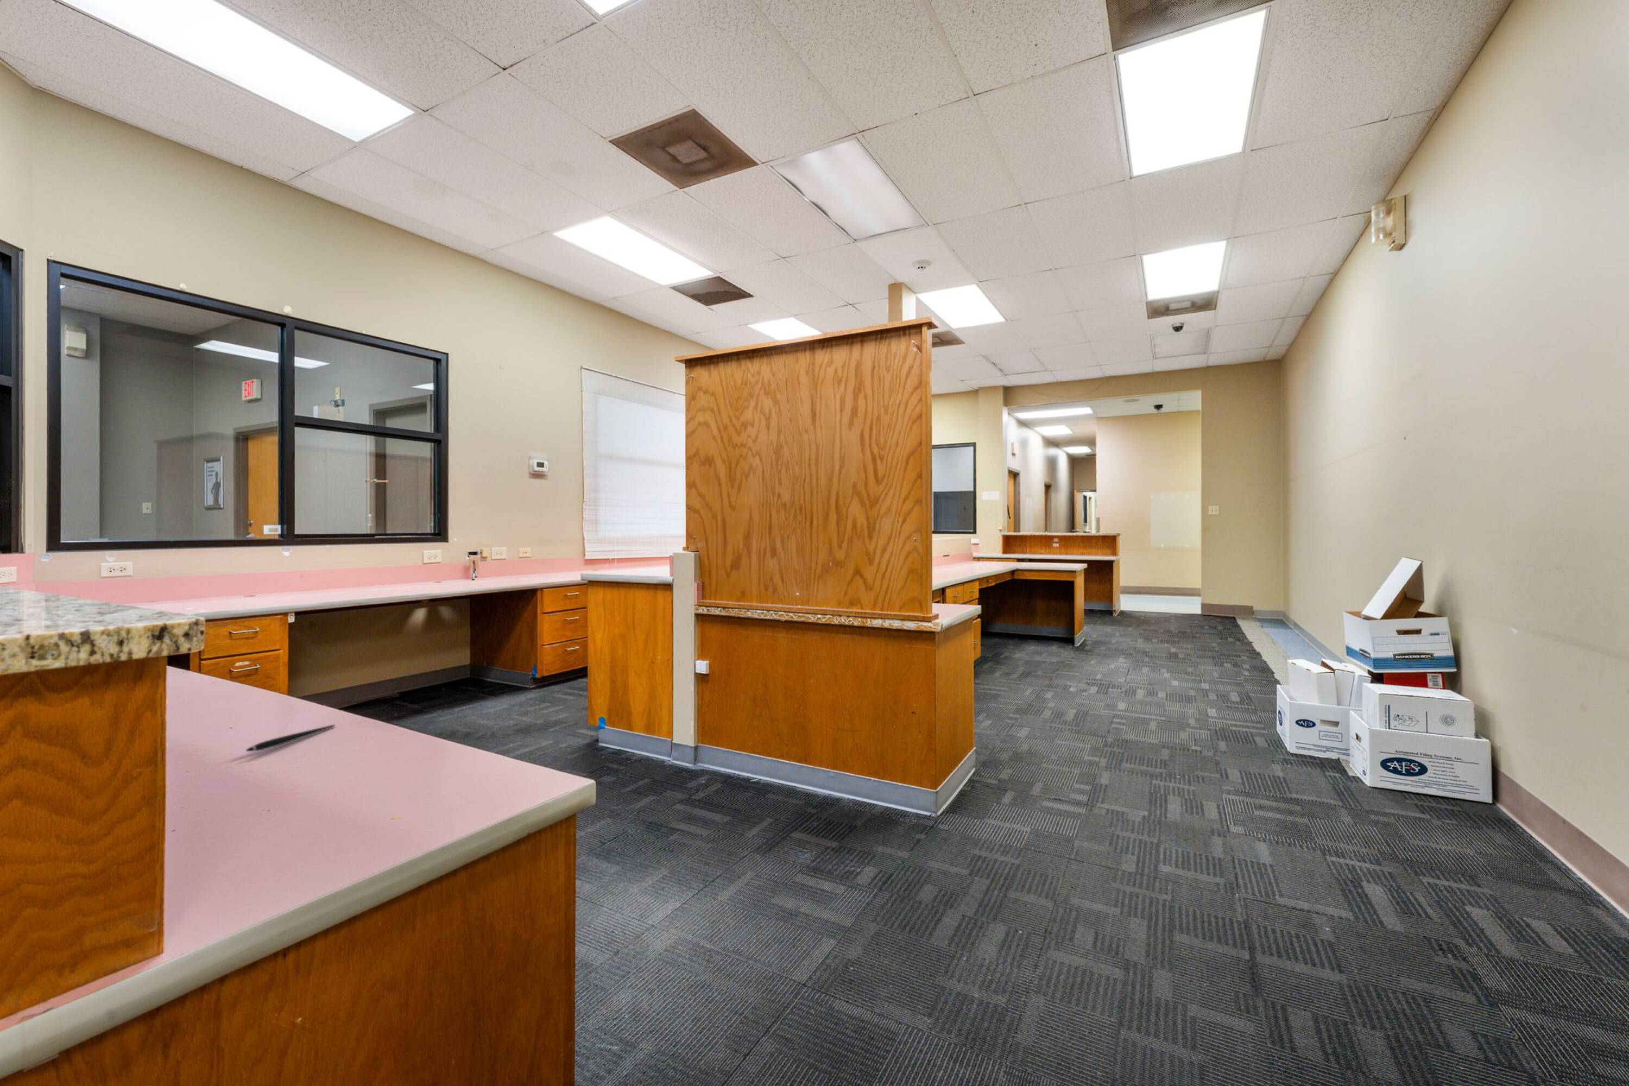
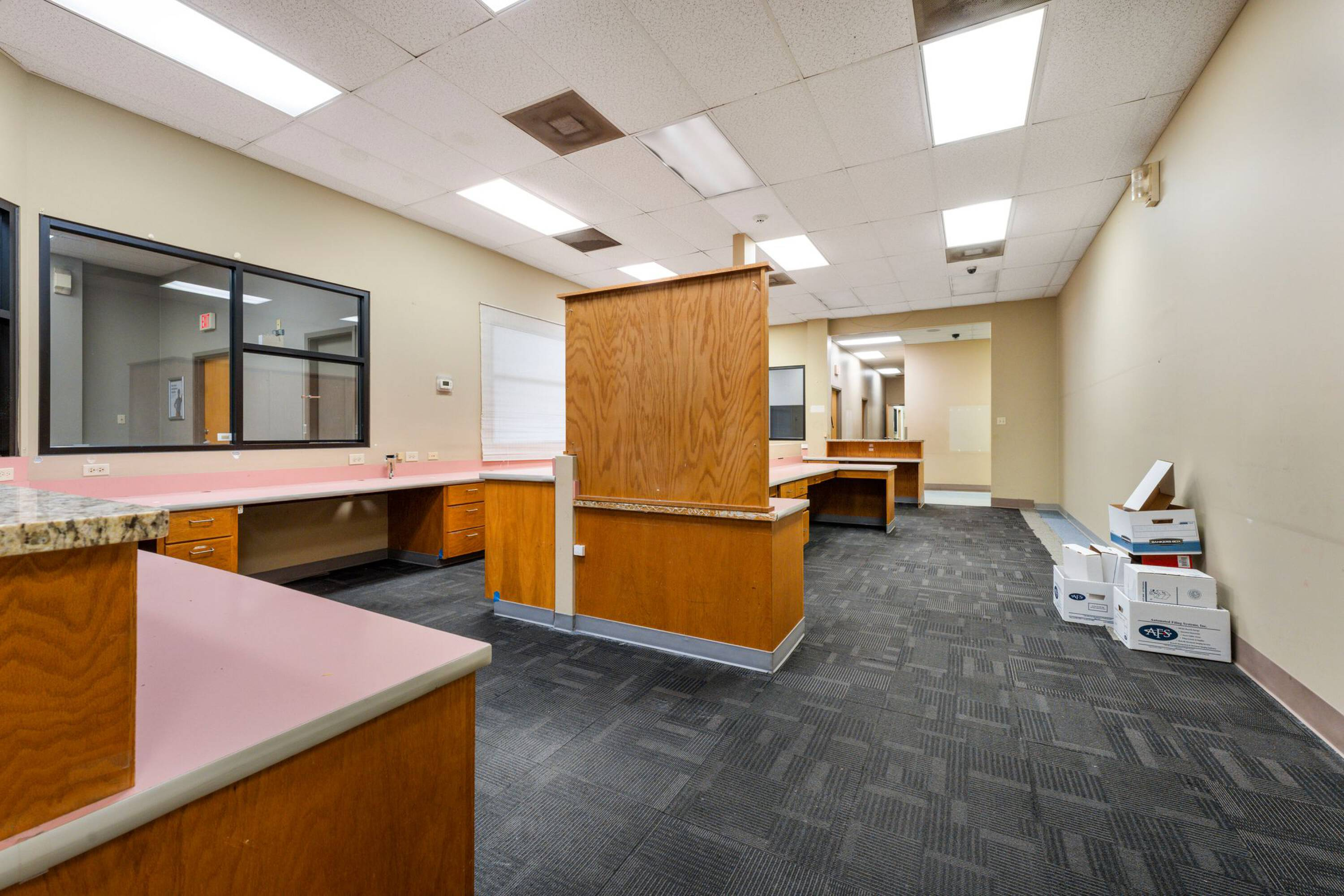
- pen [245,725,336,751]
